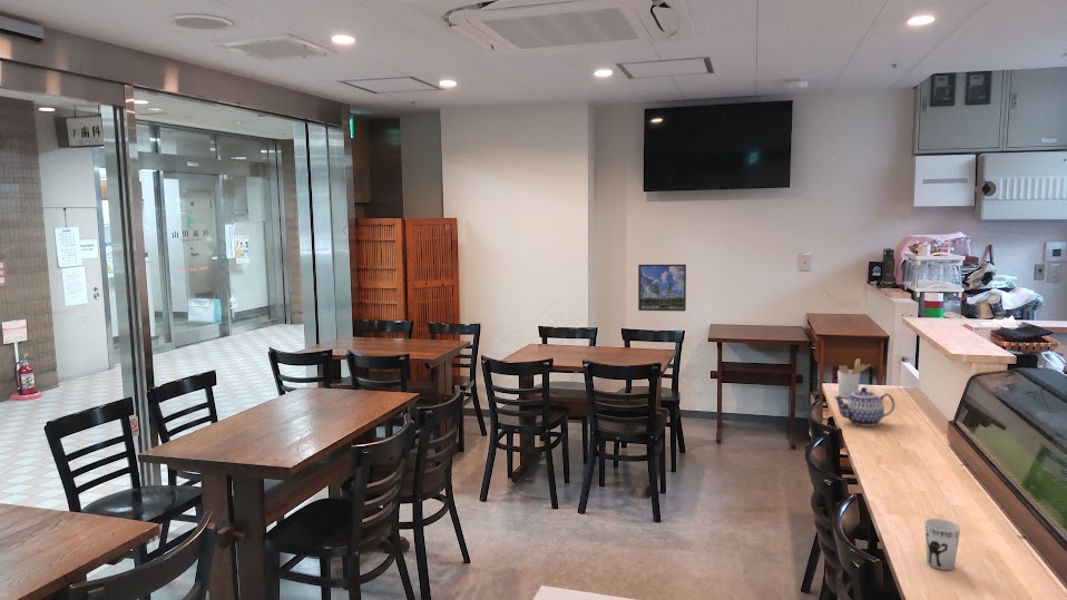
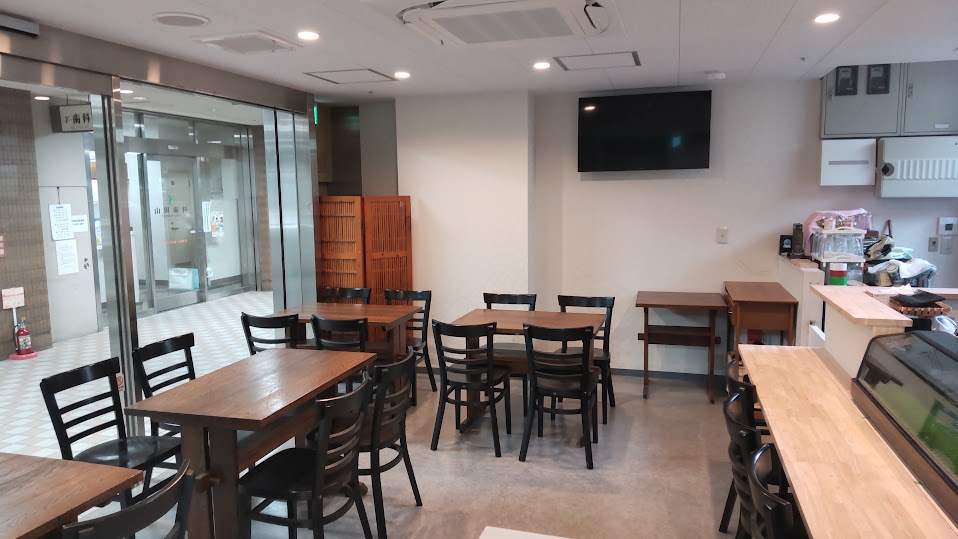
- utensil holder [836,357,872,400]
- cup [923,518,961,571]
- teapot [833,386,895,427]
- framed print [637,263,687,313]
